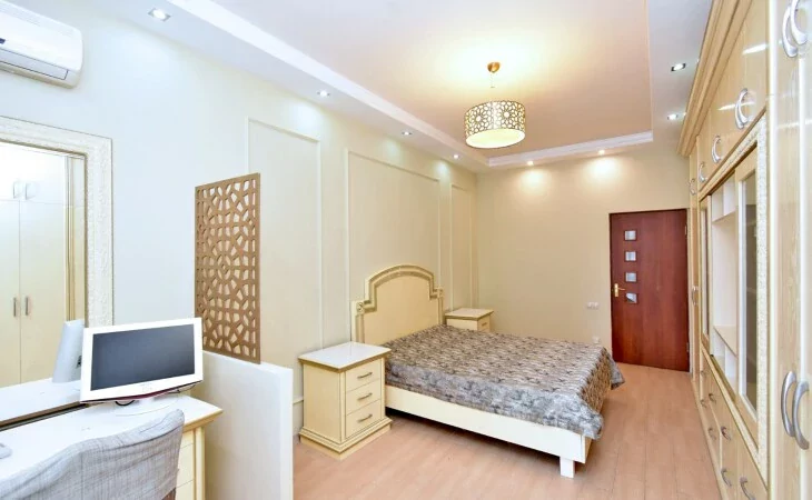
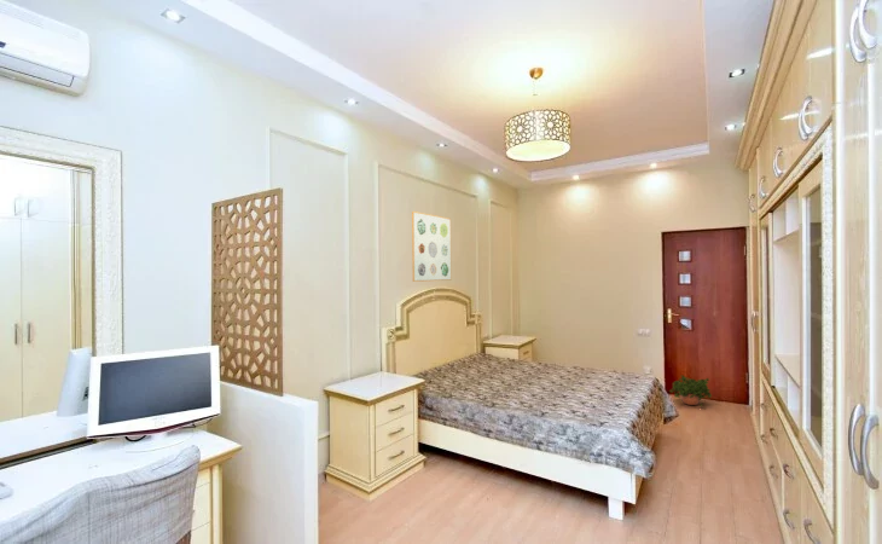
+ wall art [411,210,452,283]
+ potted plant [668,374,713,409]
